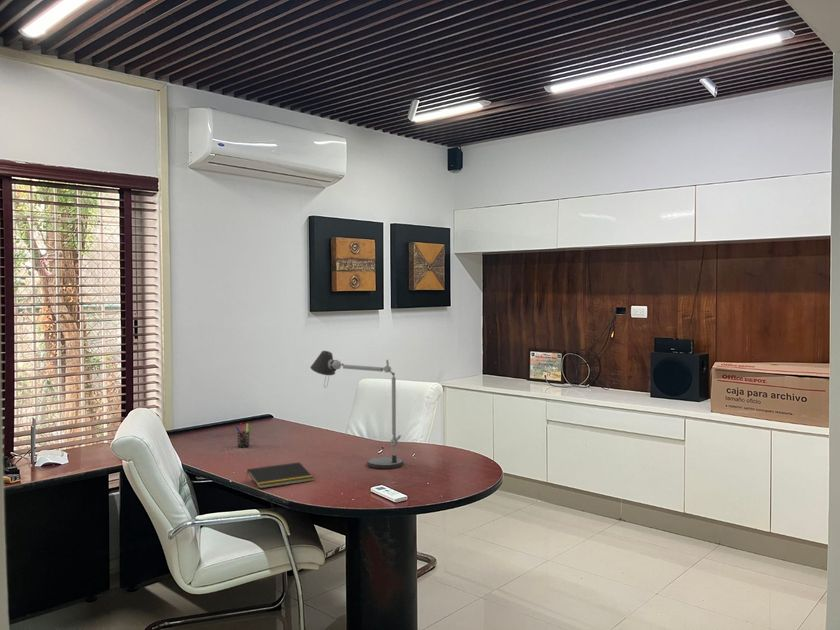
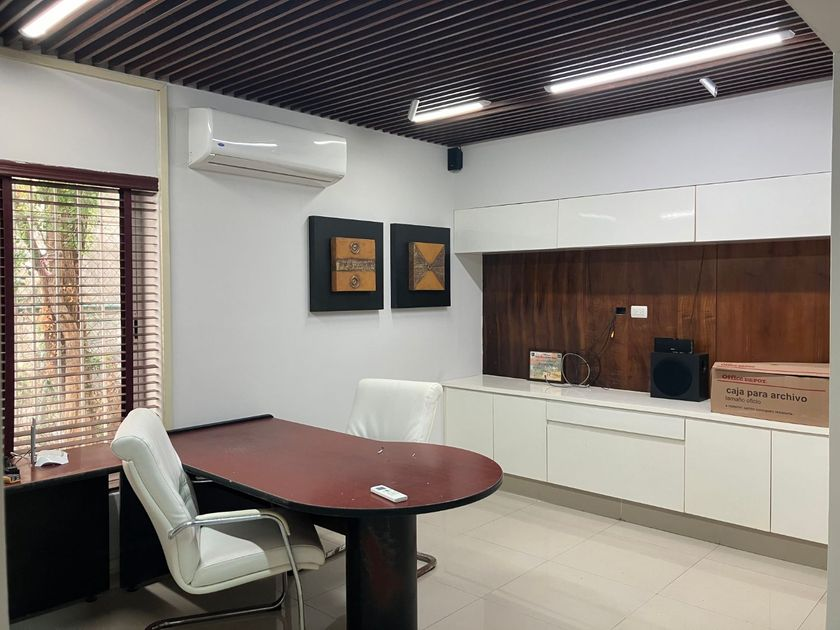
- desk lamp [309,350,404,469]
- notepad [245,461,315,489]
- pen holder [234,422,253,448]
